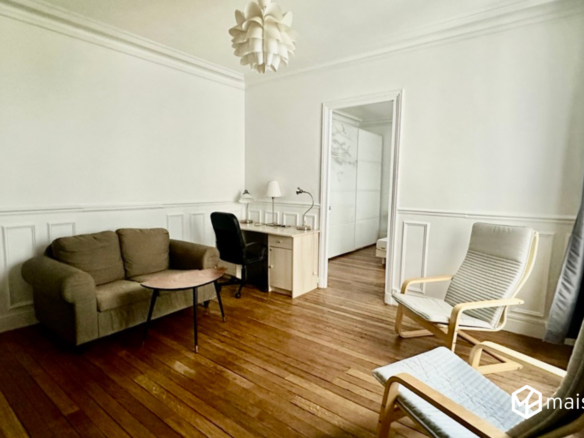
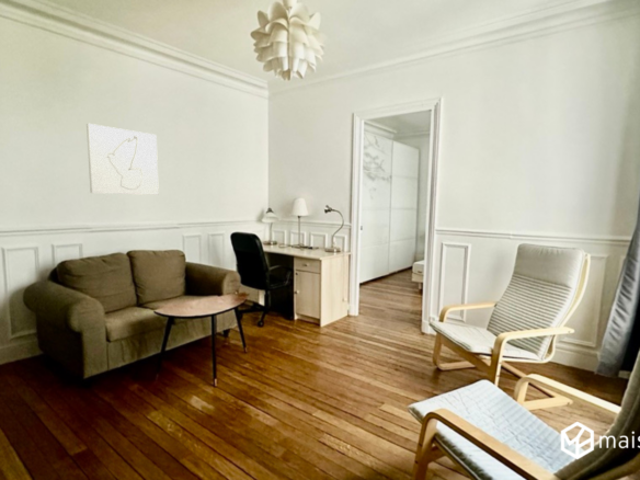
+ wall art [85,123,160,196]
